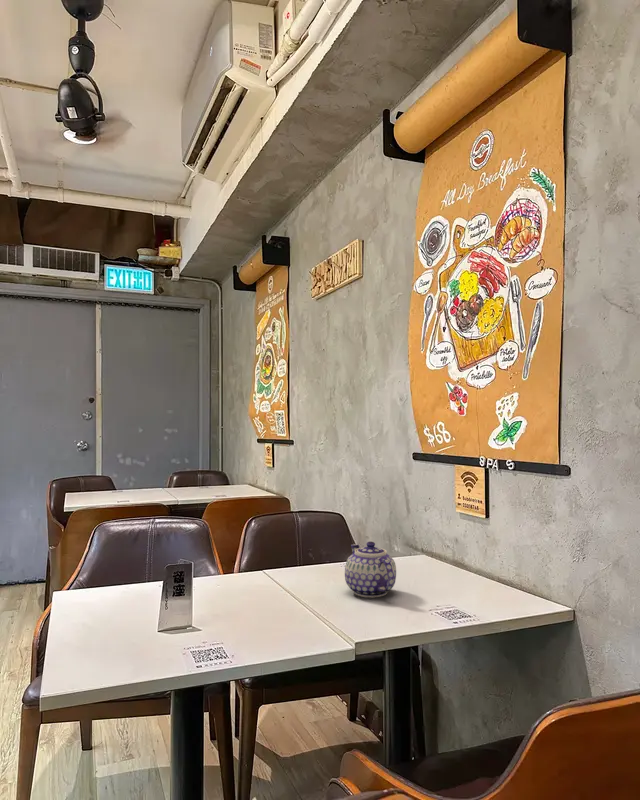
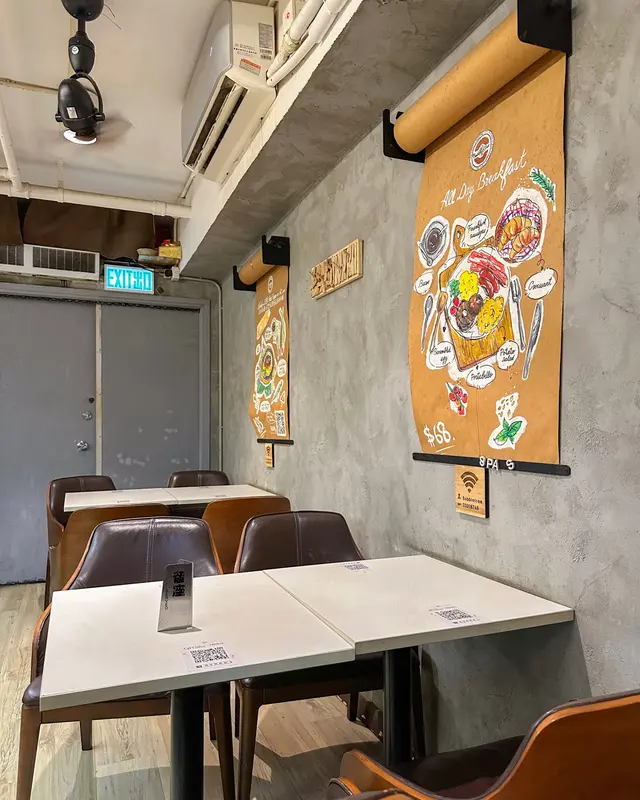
- teapot [344,541,397,598]
